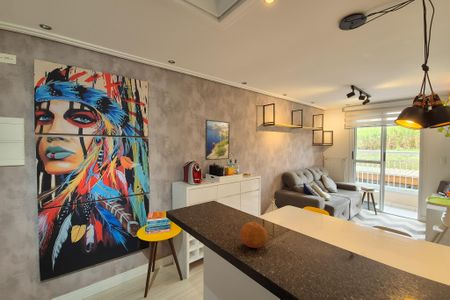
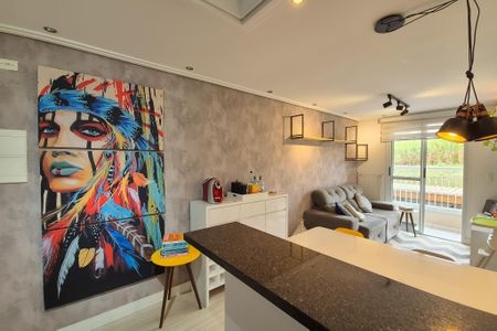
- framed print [204,119,231,161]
- fruit [239,221,268,249]
